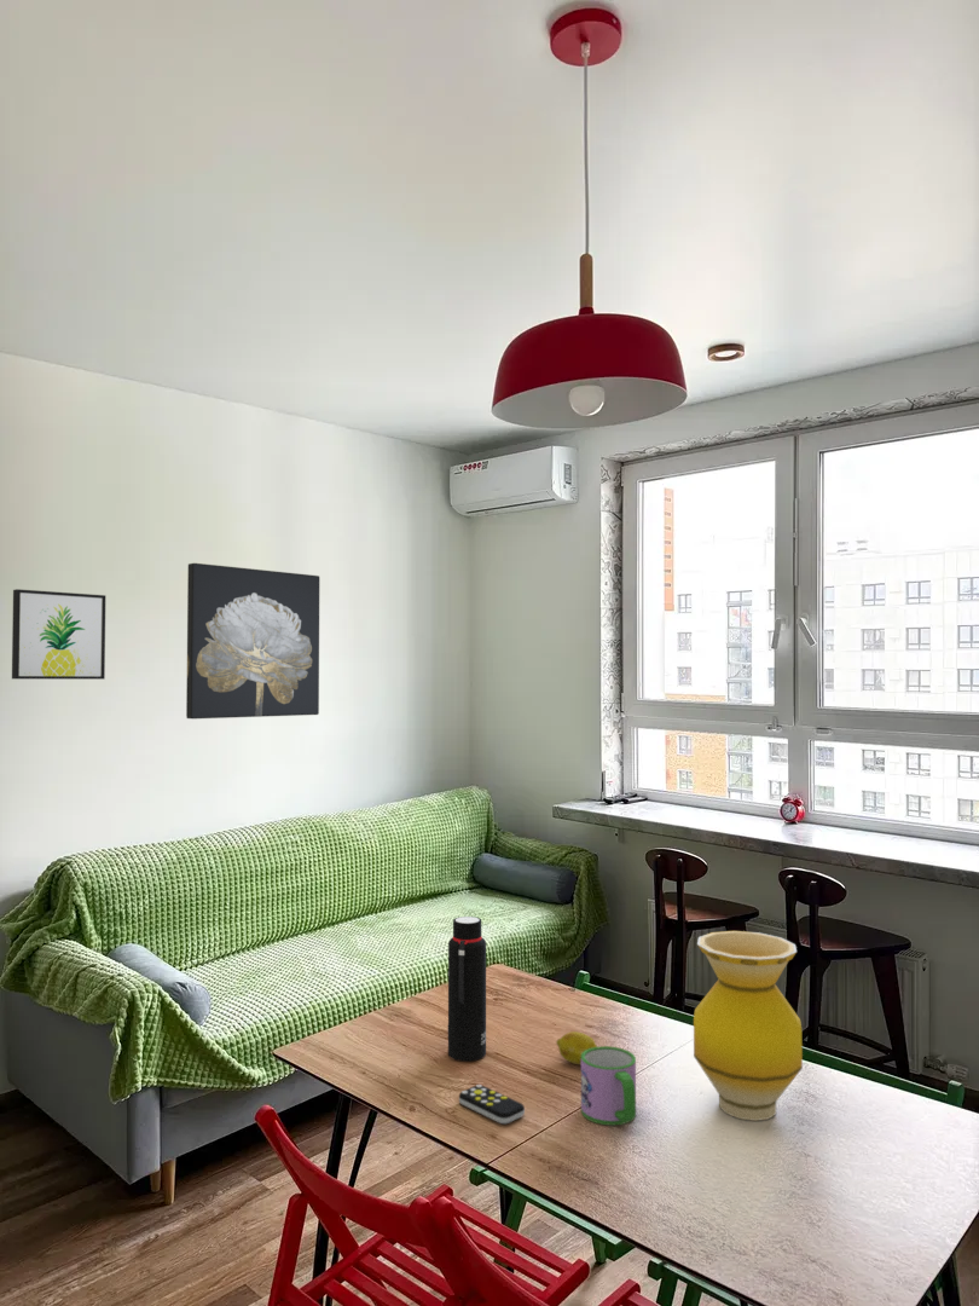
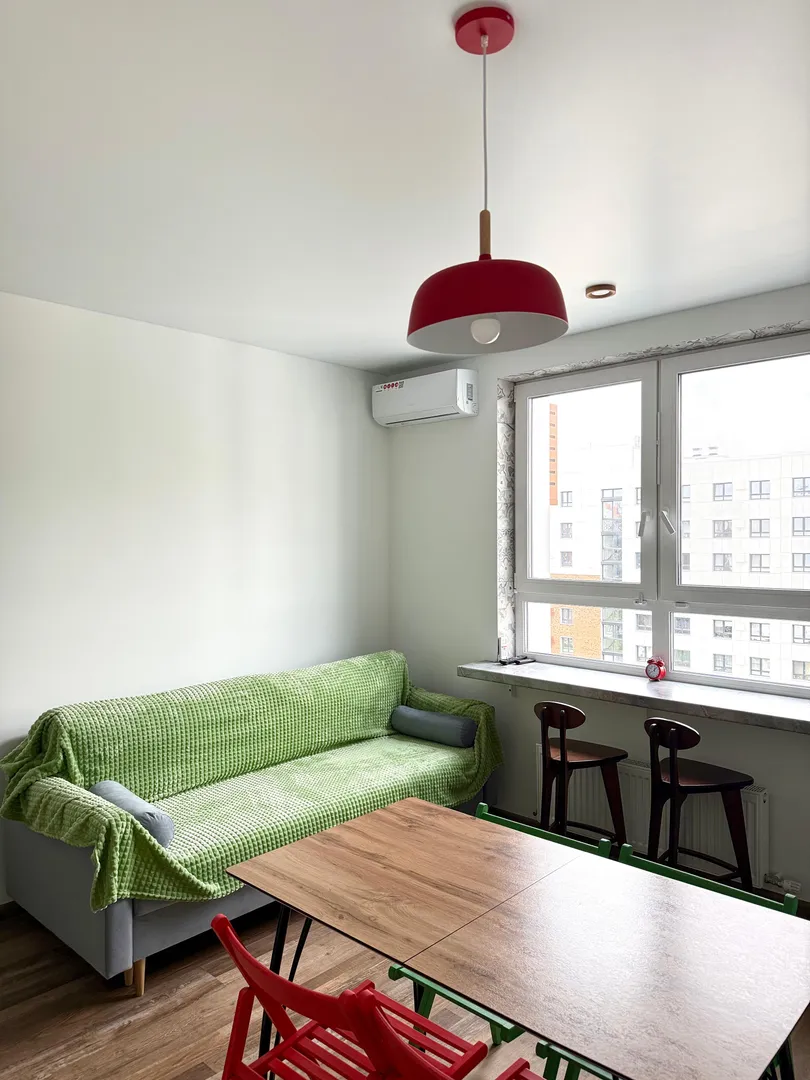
- wall art [11,588,106,681]
- vase [693,930,804,1122]
- wall art [185,562,320,720]
- mug [580,1045,637,1127]
- water bottle [446,915,487,1063]
- remote control [458,1083,526,1125]
- fruit [555,1030,598,1065]
